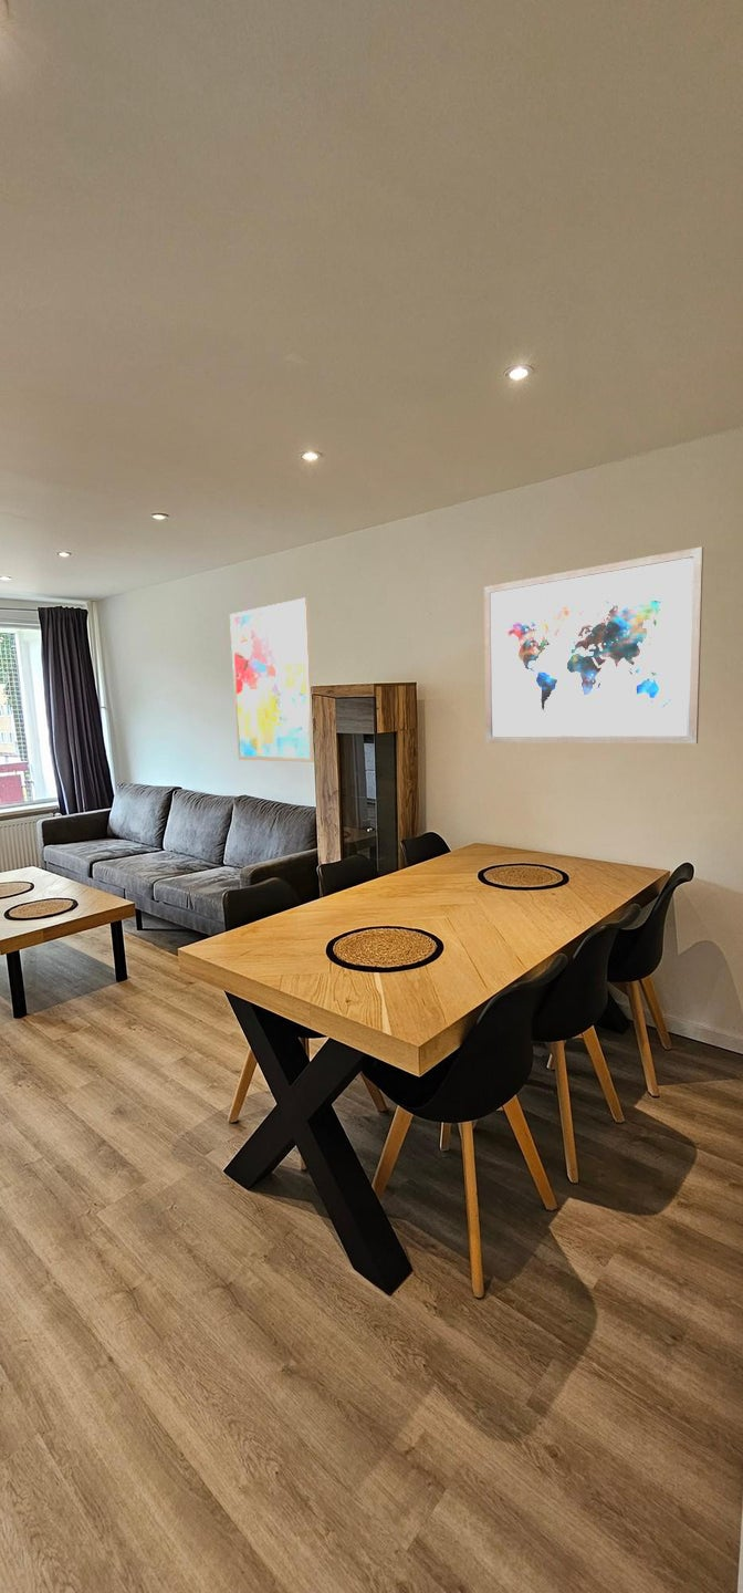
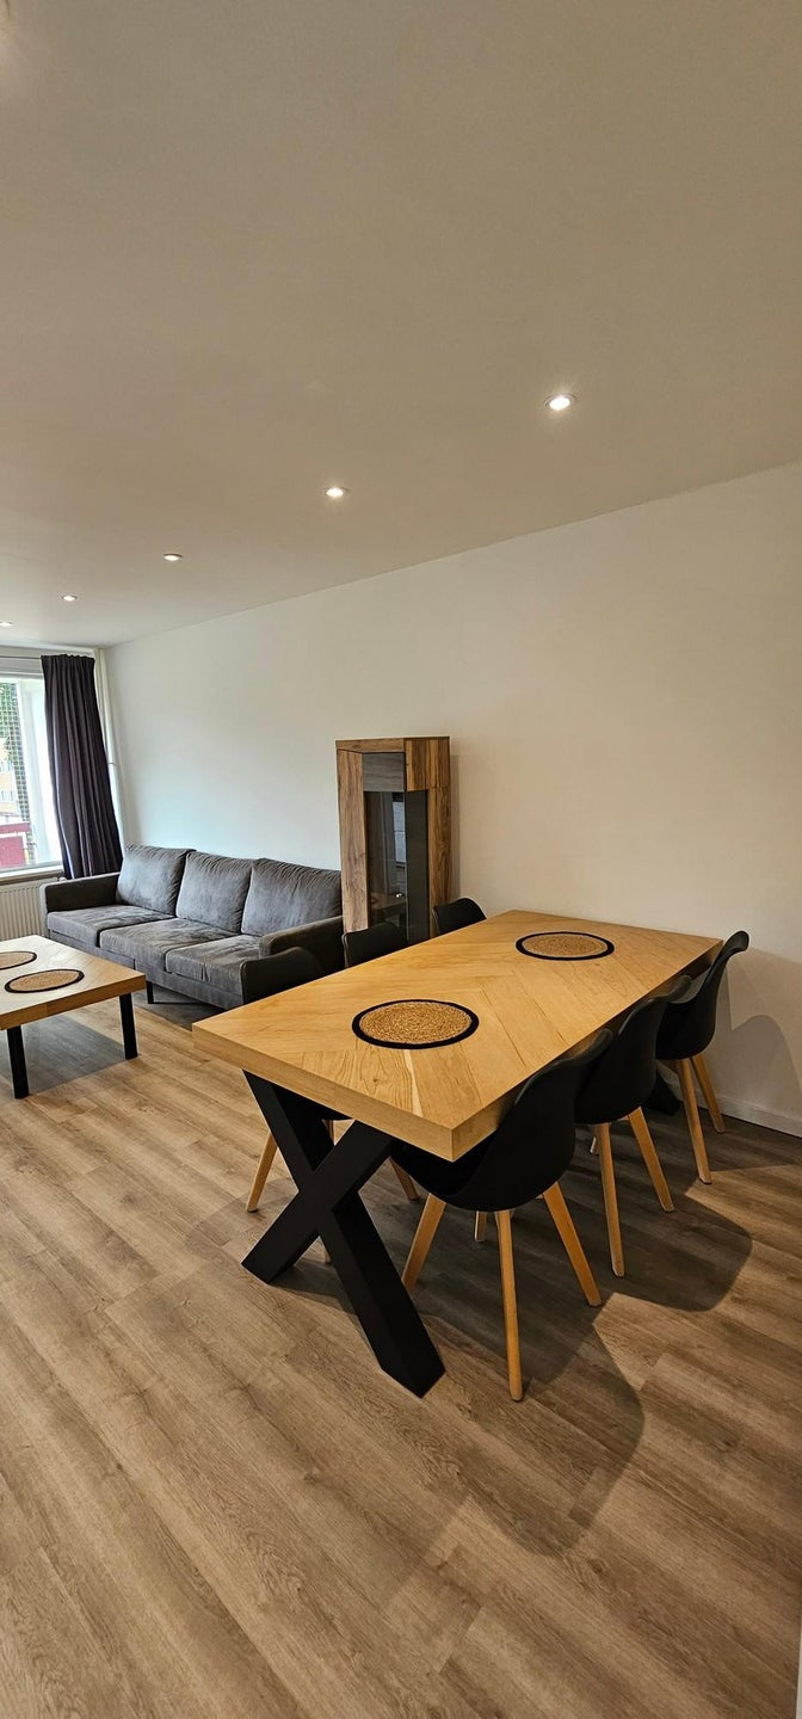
- wall art [229,597,315,763]
- wall art [483,545,704,745]
